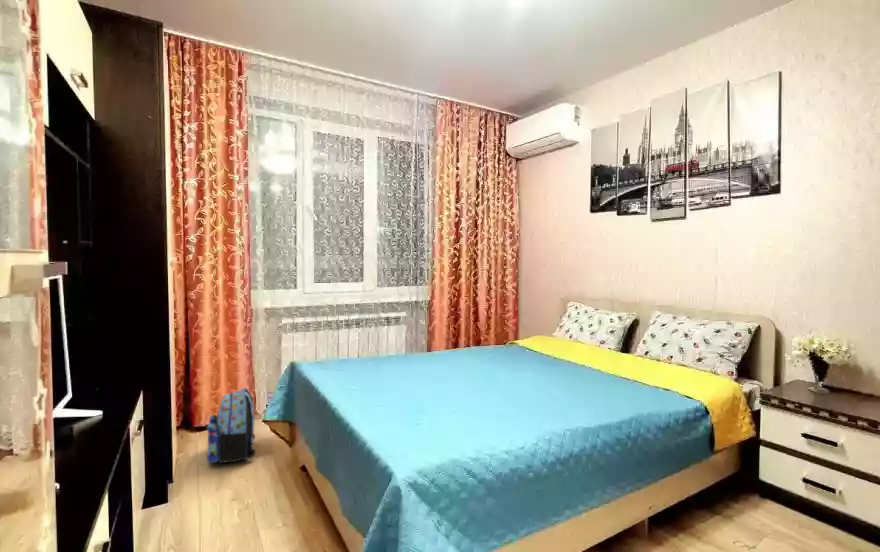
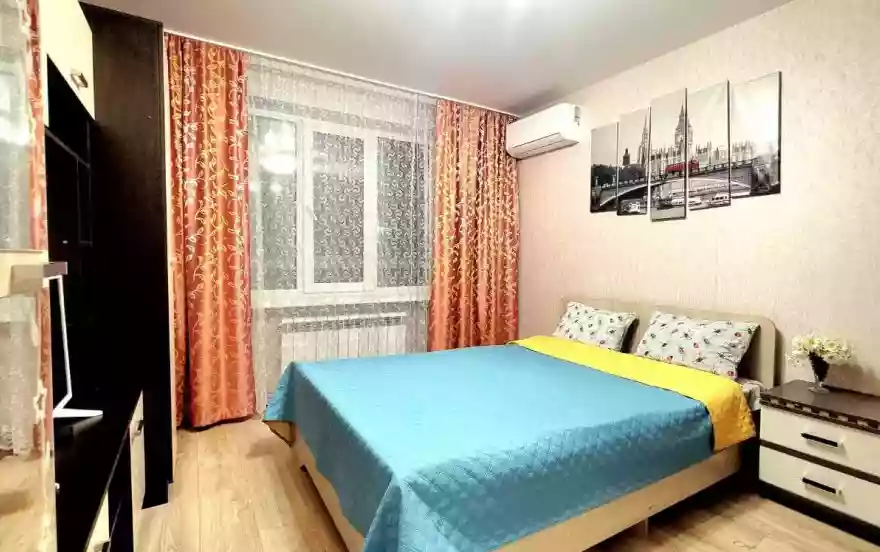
- backpack [206,387,257,464]
